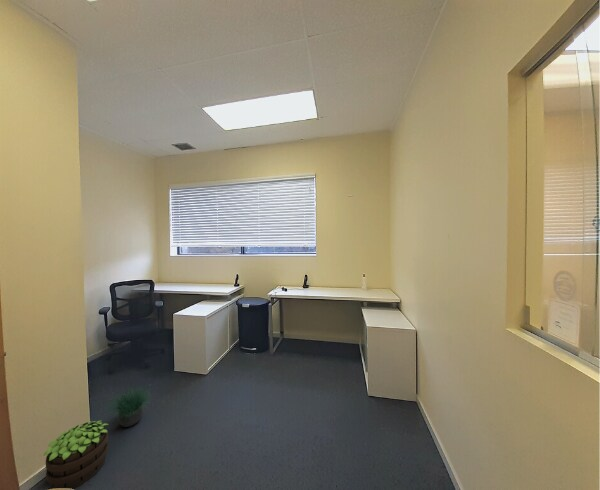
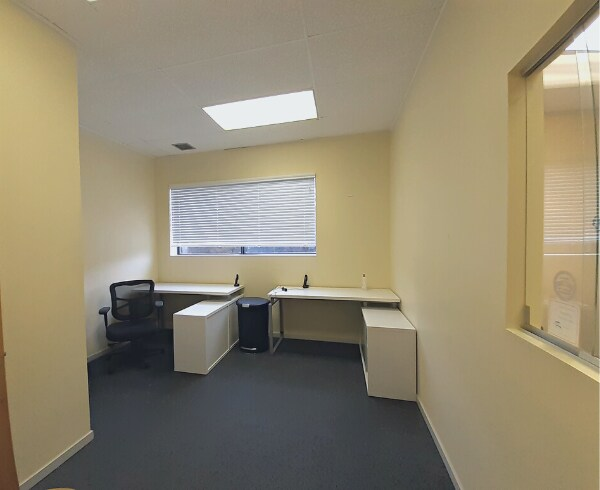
- potted plant [102,379,154,428]
- potted plant [42,419,110,489]
